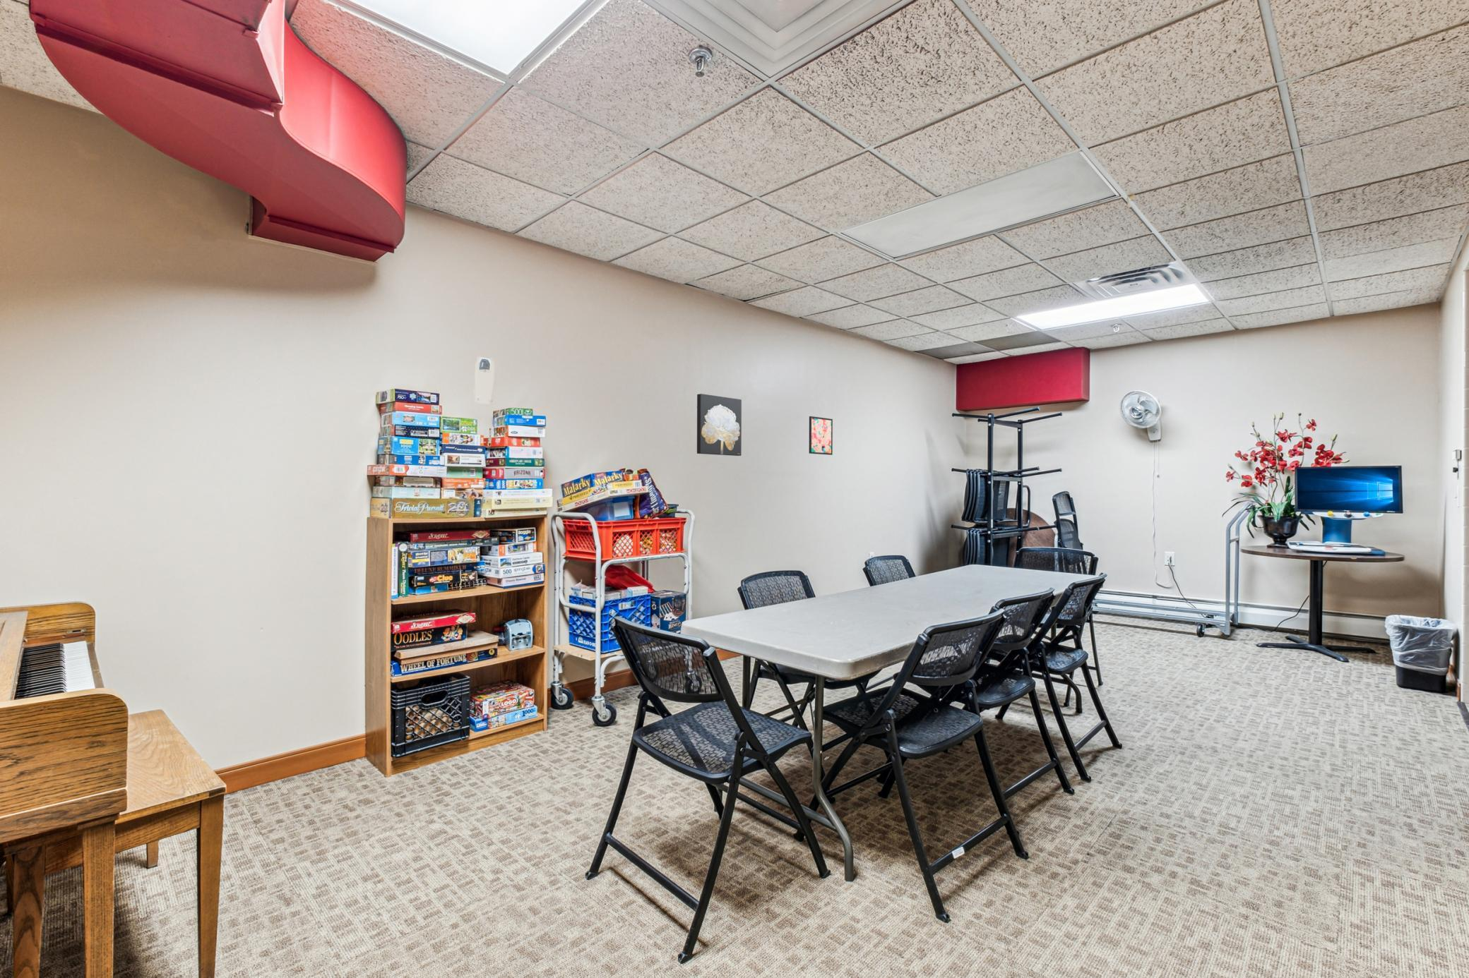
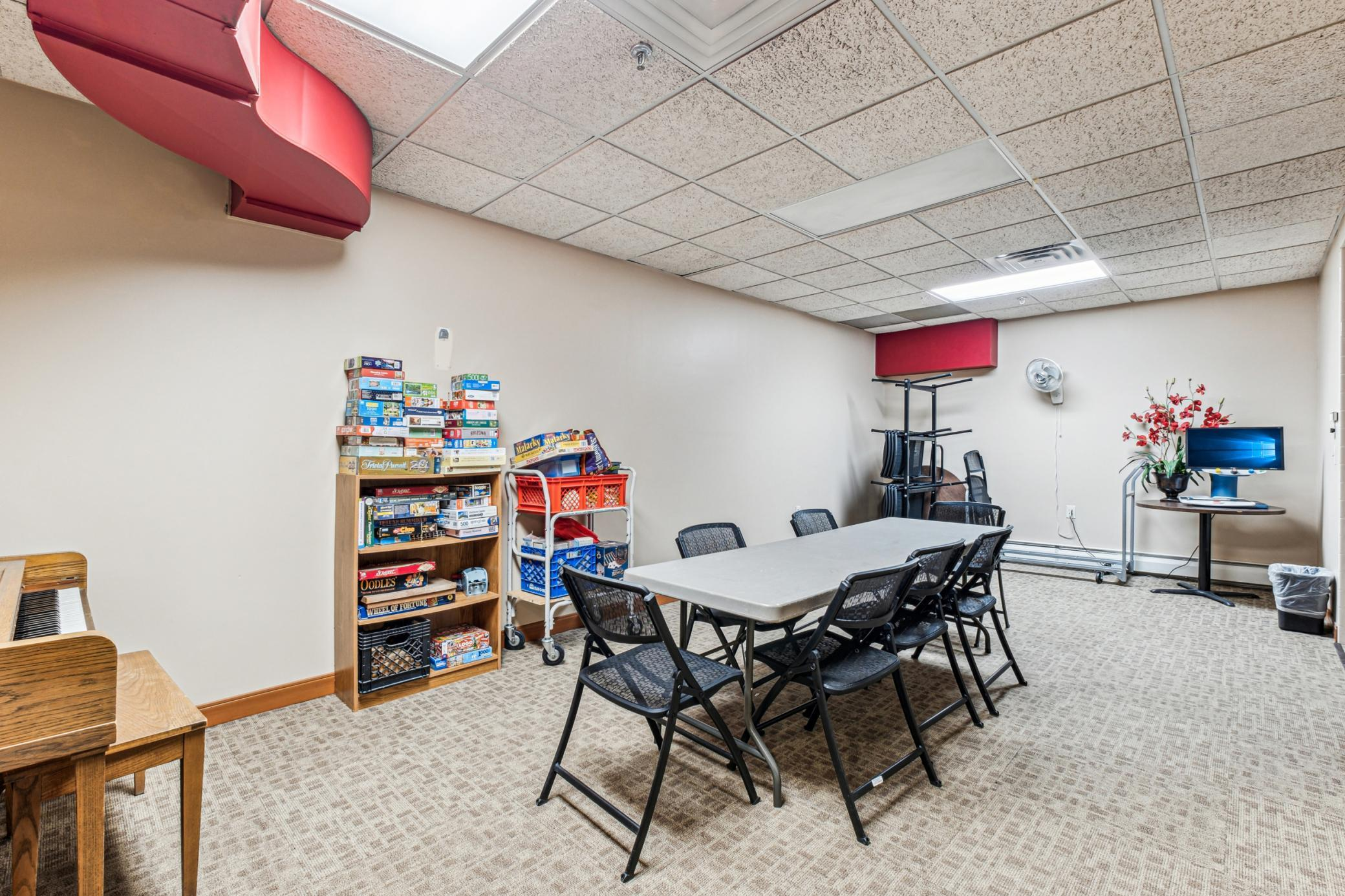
- wall art [697,393,743,456]
- wall art [808,416,833,456]
